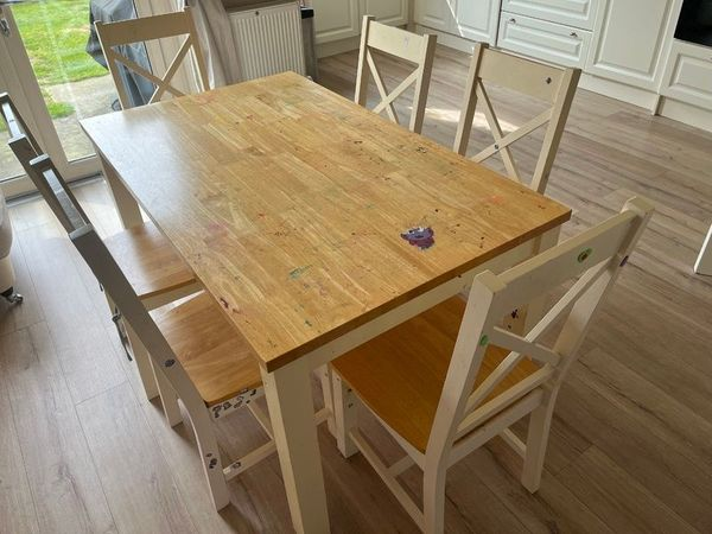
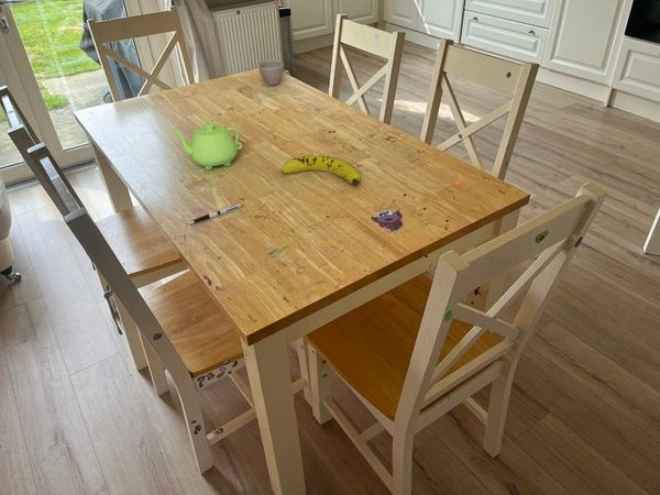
+ teapot [172,122,243,172]
+ fruit [279,154,362,187]
+ pen [186,202,243,226]
+ cup [257,59,285,87]
